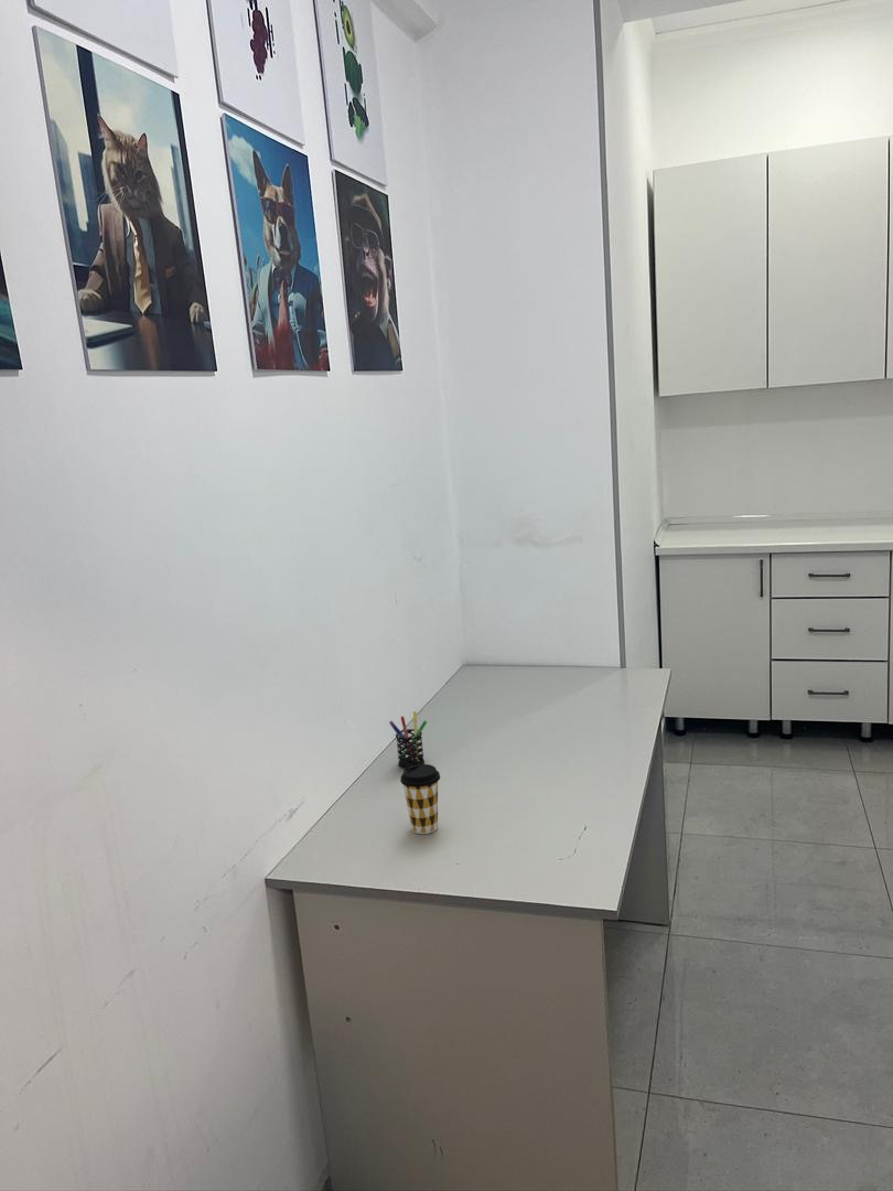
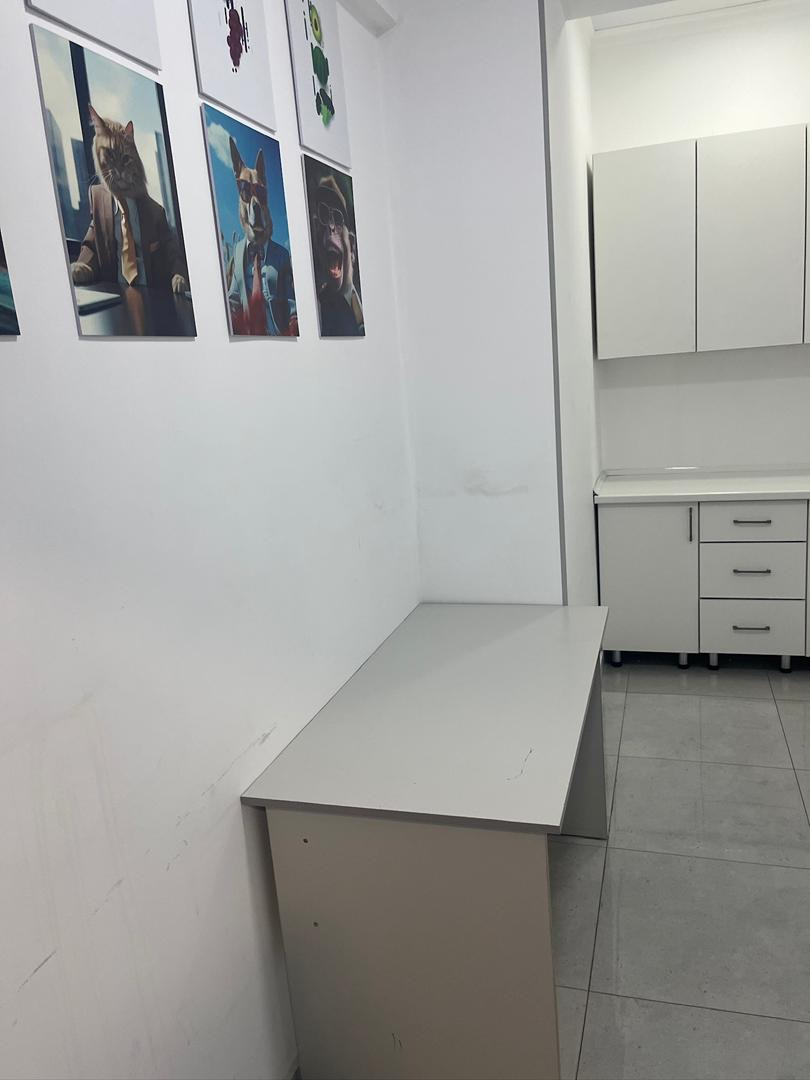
- pen holder [388,710,428,769]
- coffee cup [399,763,441,835]
